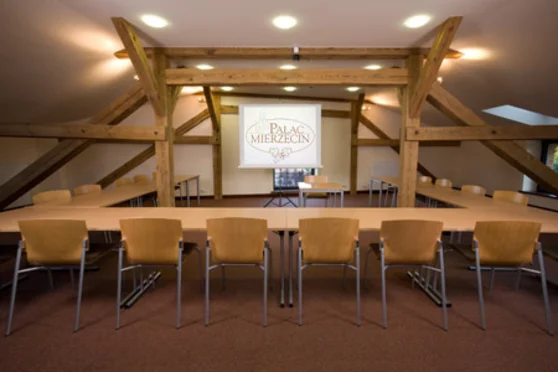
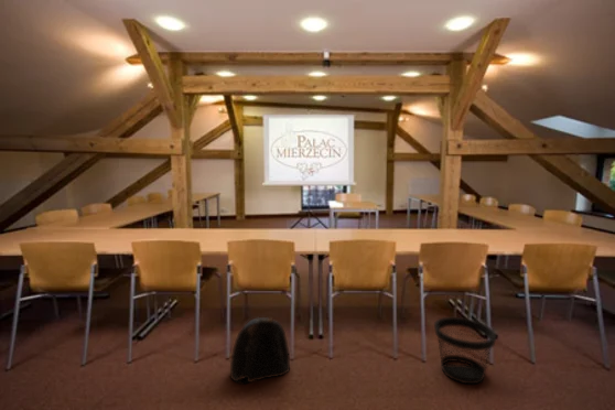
+ backpack [229,316,291,385]
+ wastebasket [433,316,497,385]
